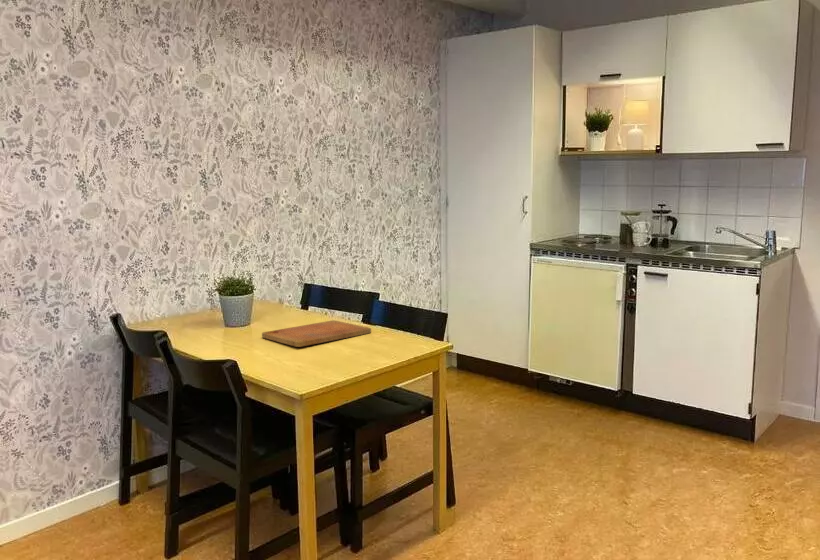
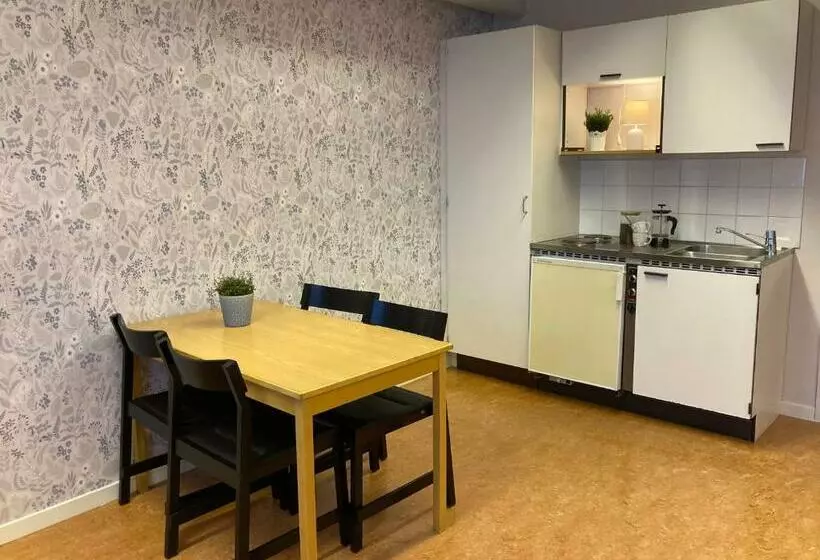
- cutting board [261,319,372,348]
